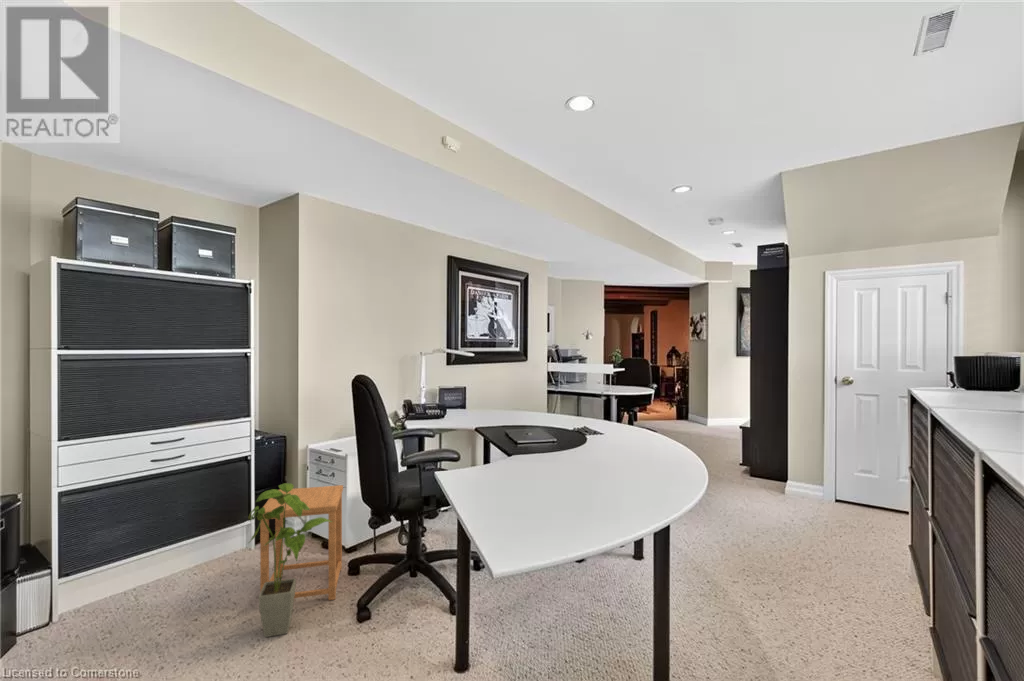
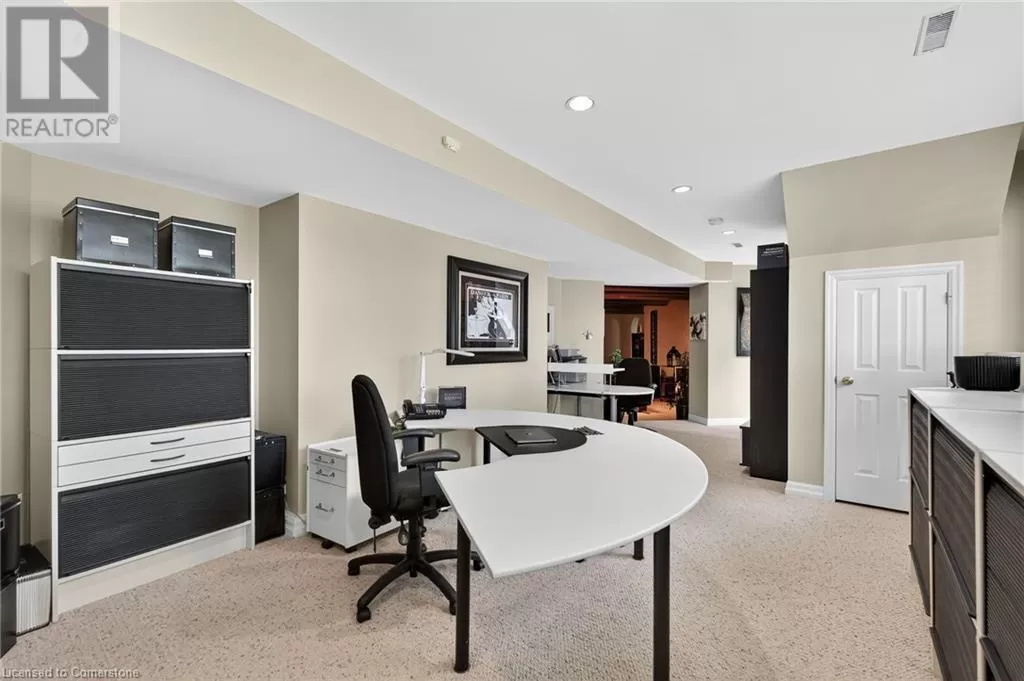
- house plant [247,482,332,638]
- side table [259,484,344,601]
